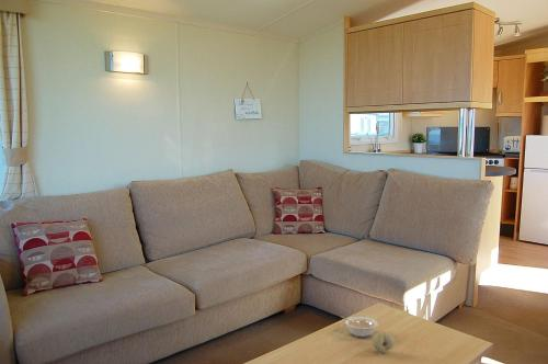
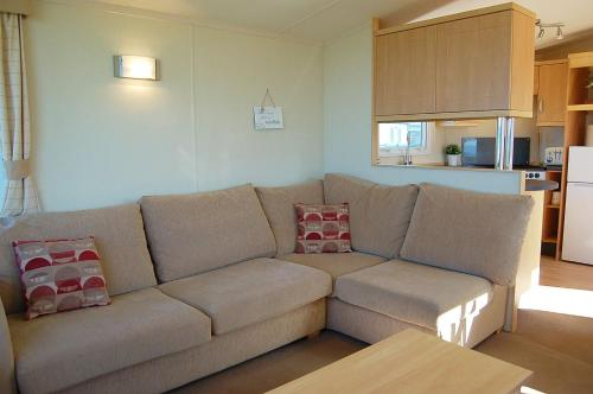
- legume [340,315,379,339]
- fruit [372,331,396,354]
